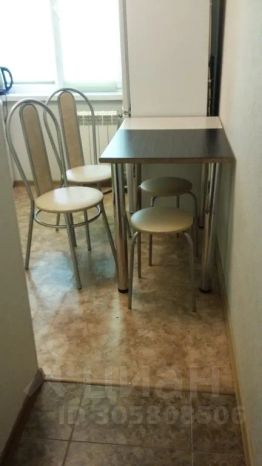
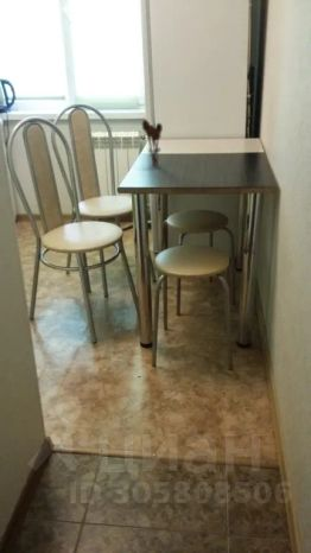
+ utensil holder [141,119,164,166]
